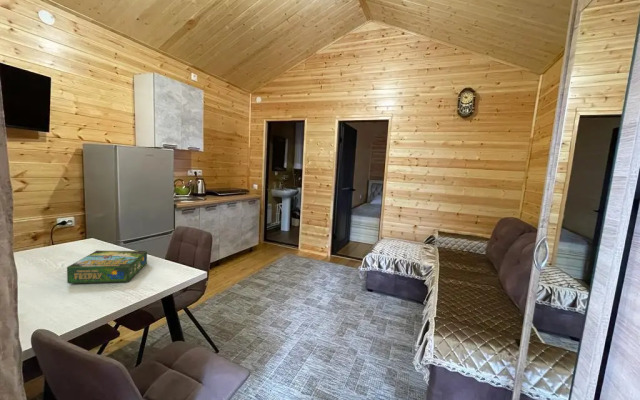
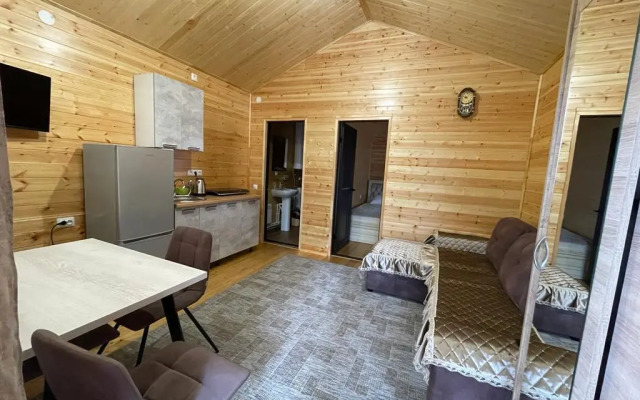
- board game [66,250,148,285]
